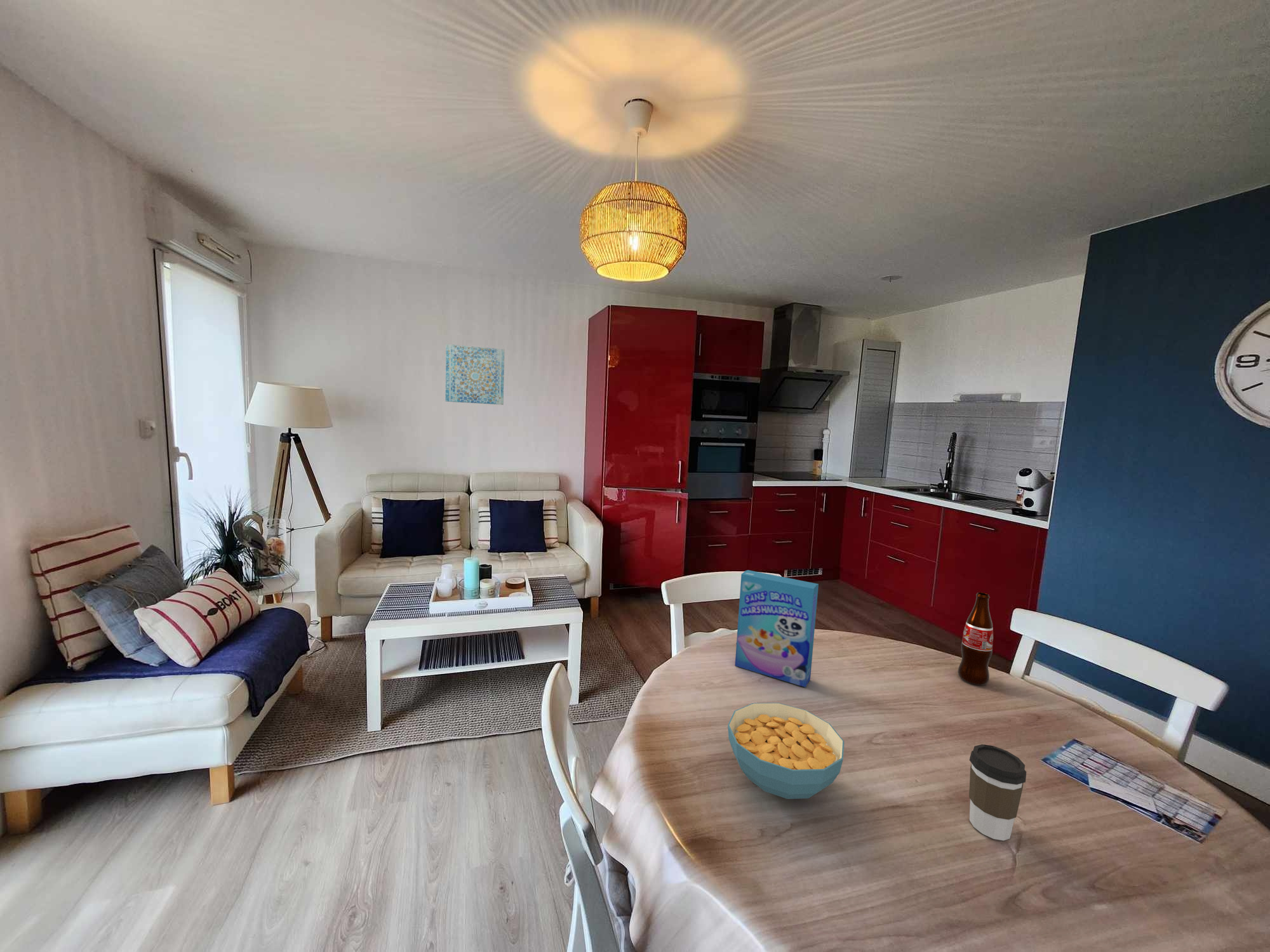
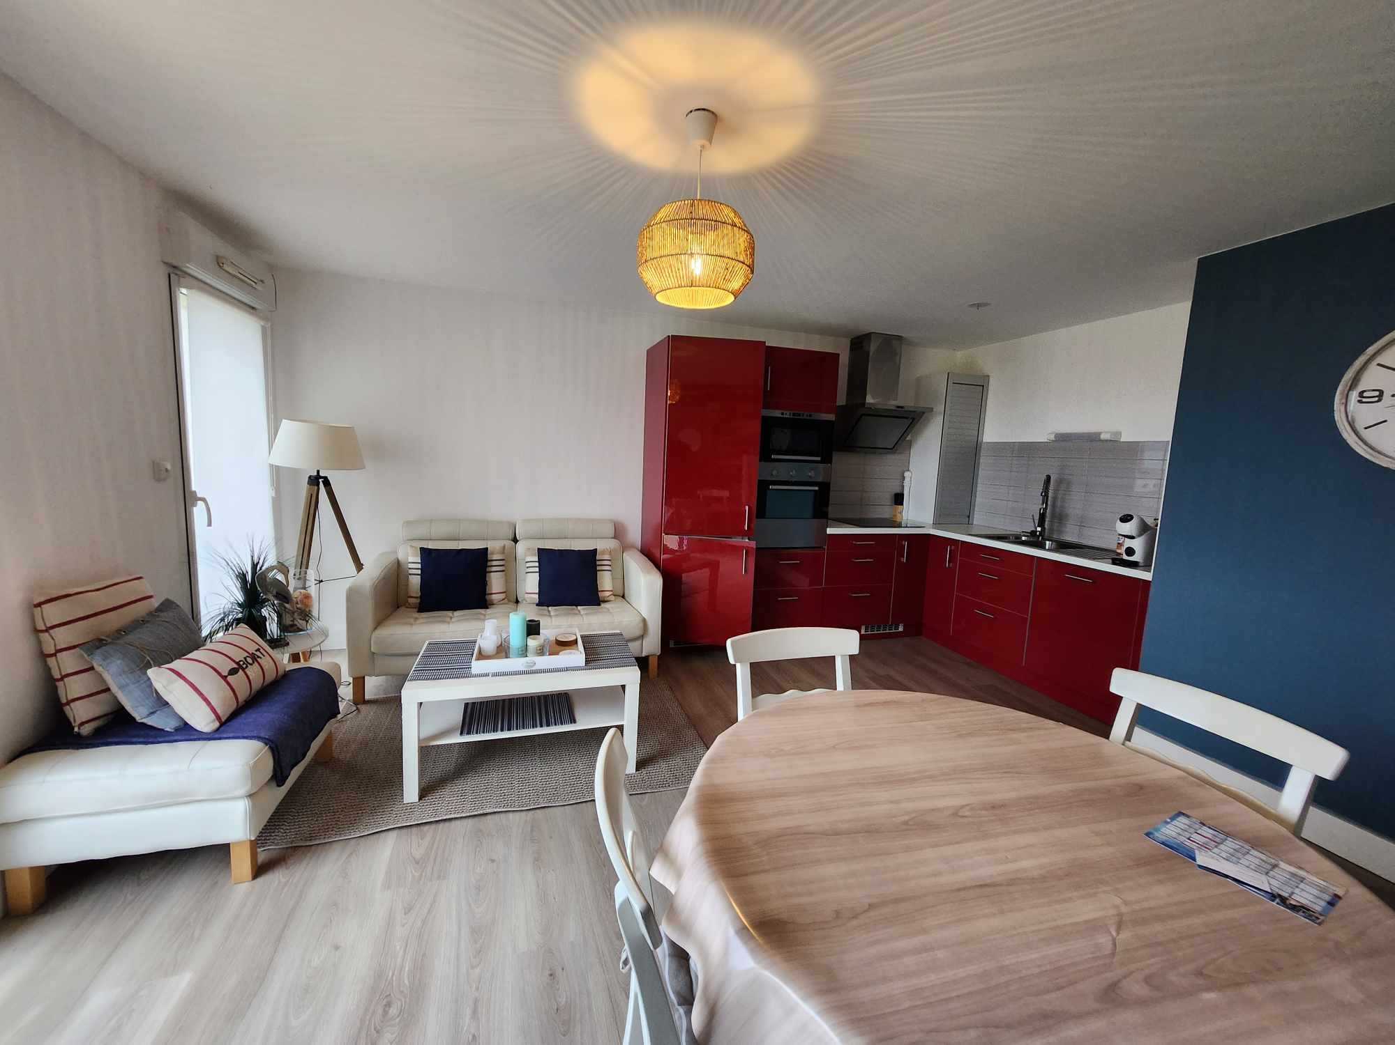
- bottle [958,592,994,685]
- coffee cup [968,744,1027,842]
- cereal bowl [727,702,845,800]
- cereal box [734,569,819,688]
- wall art [445,343,505,406]
